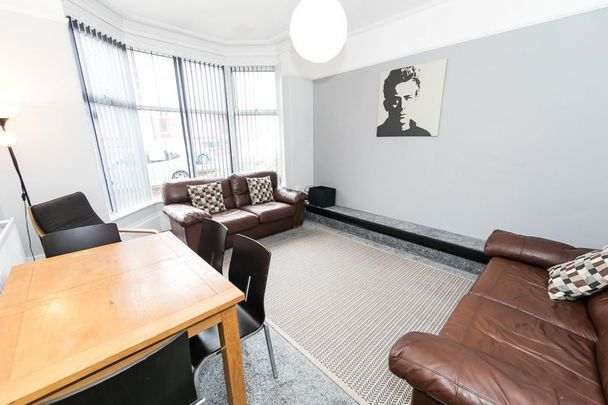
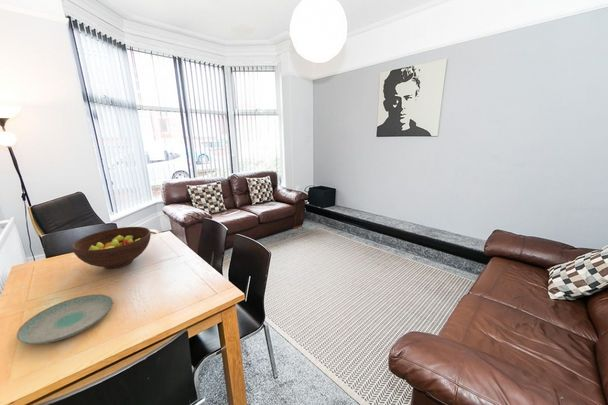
+ plate [16,293,114,345]
+ fruit bowl [71,226,152,270]
